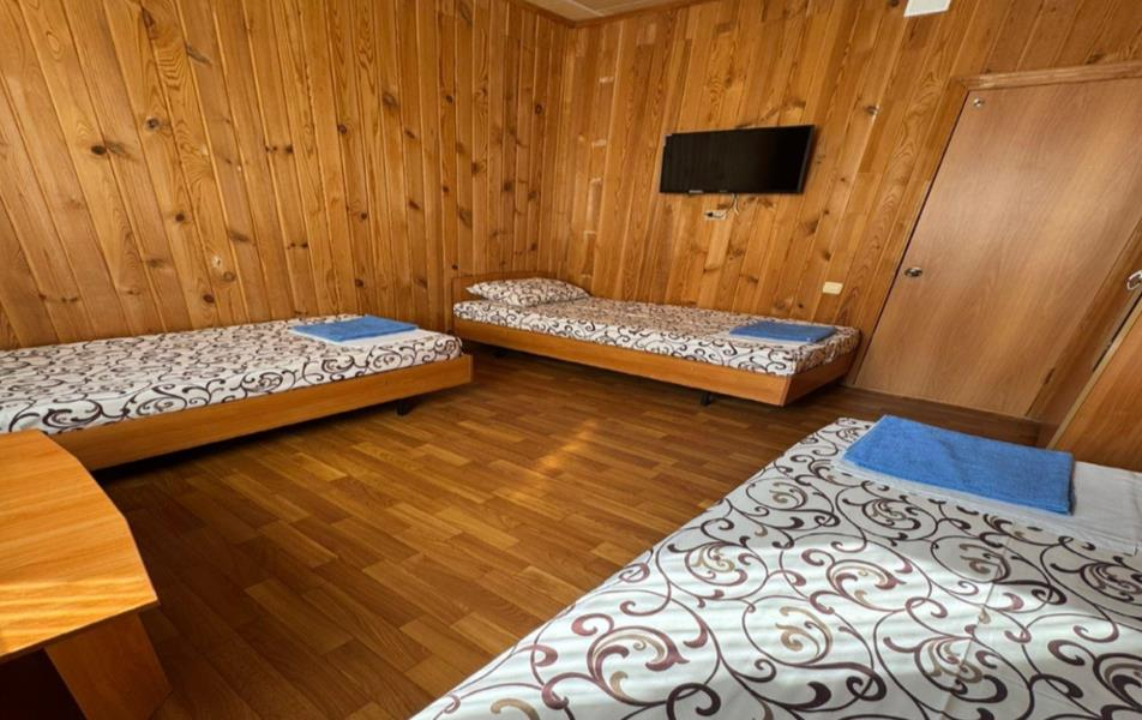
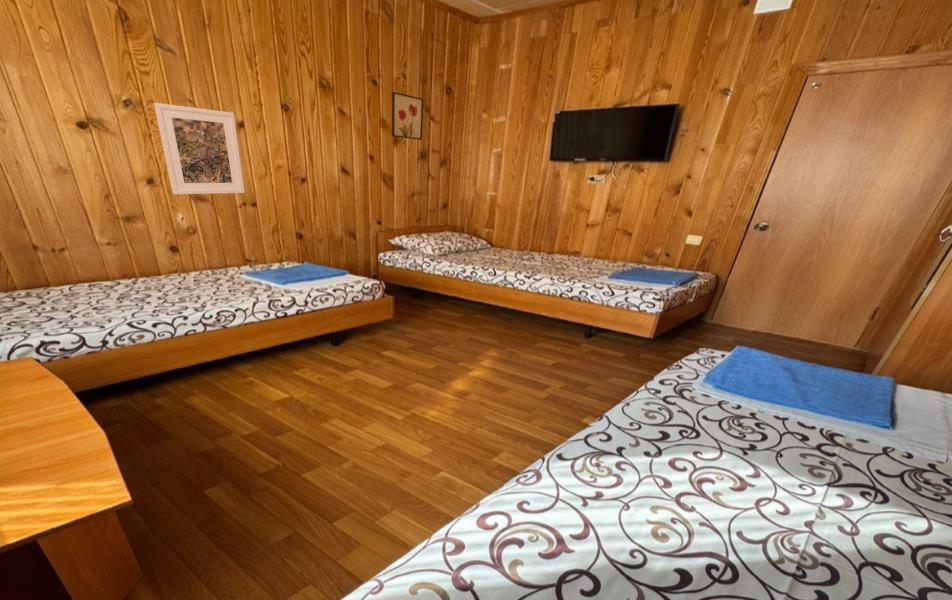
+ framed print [153,102,245,195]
+ wall art [391,91,424,141]
